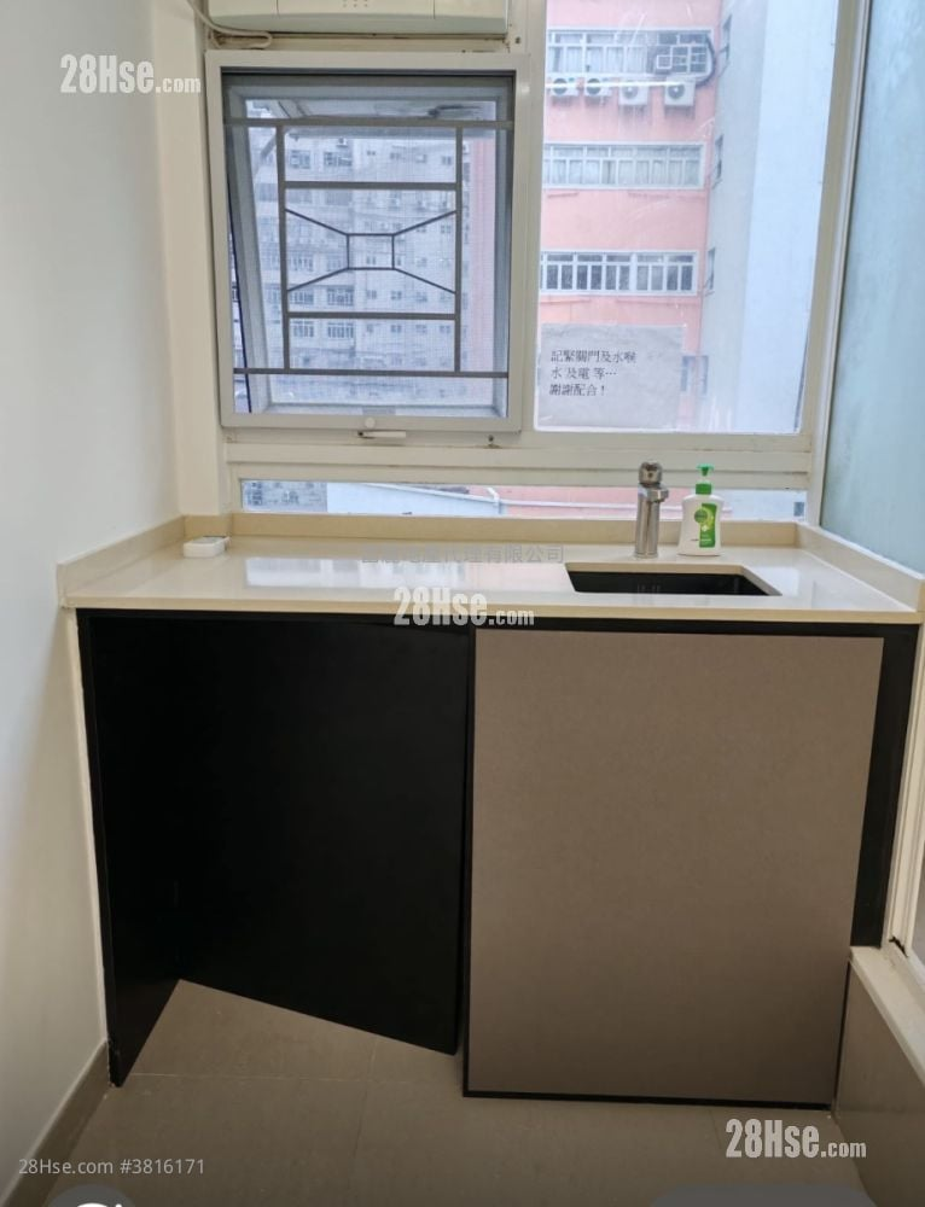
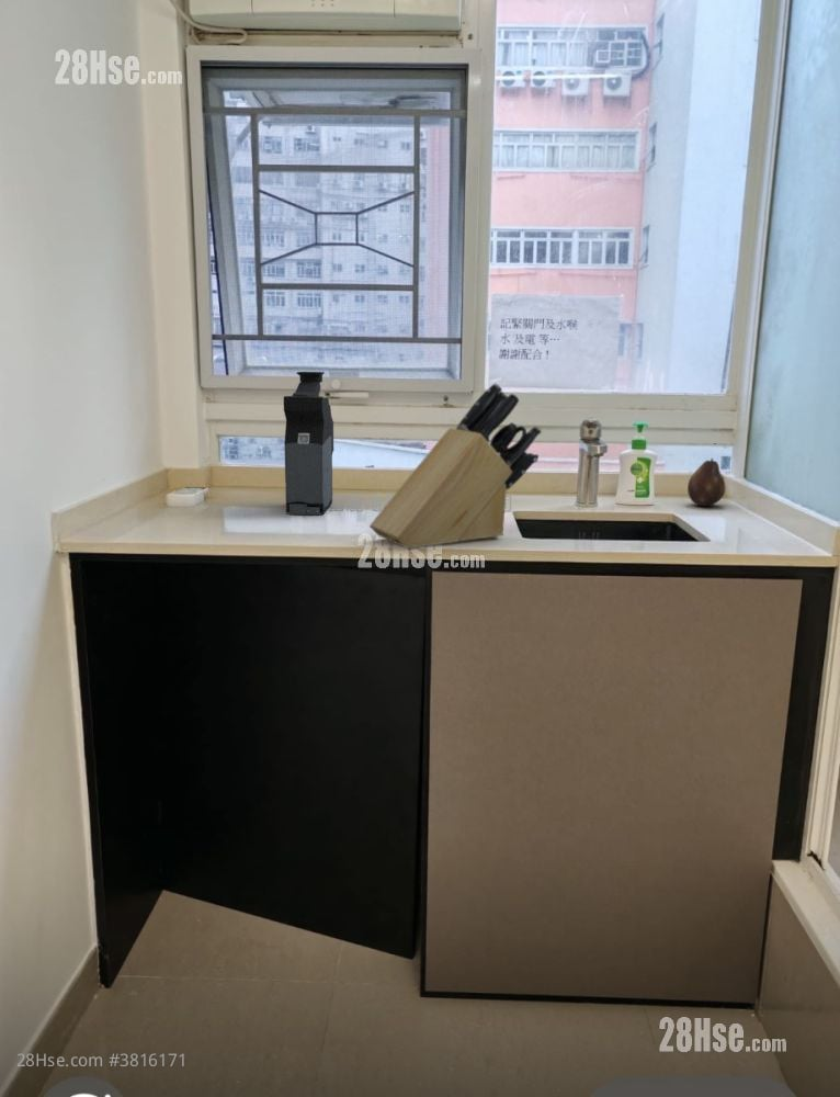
+ coffee maker [283,371,336,516]
+ fruit [686,456,726,508]
+ knife block [368,382,543,550]
